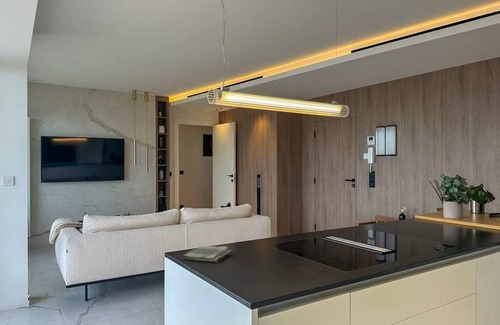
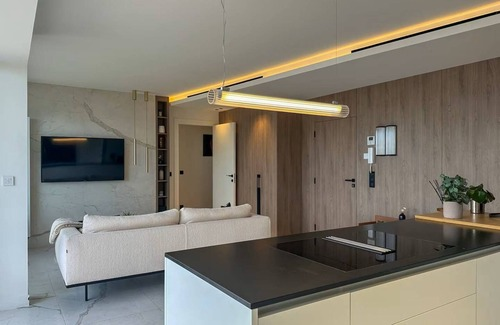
- dish towel [182,245,233,263]
